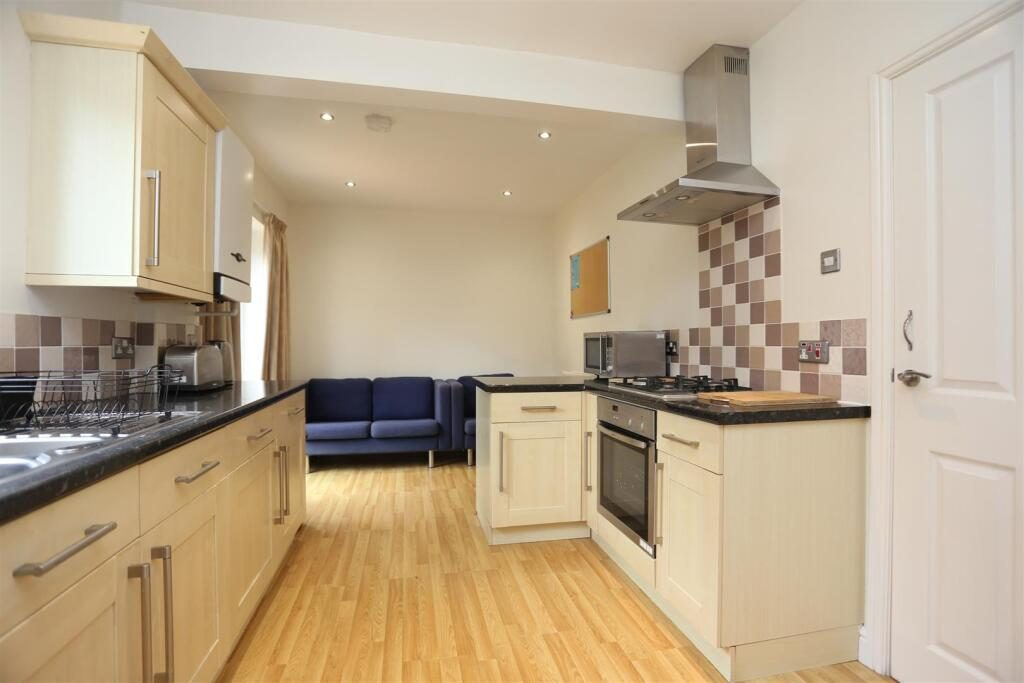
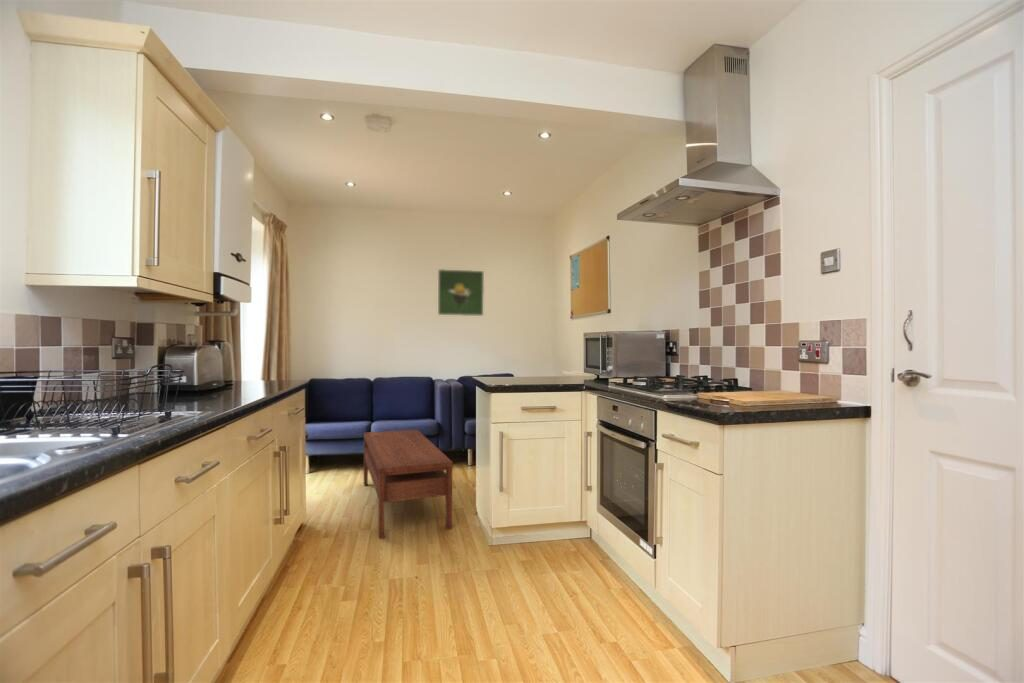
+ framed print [437,268,485,317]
+ coffee table [363,428,454,540]
